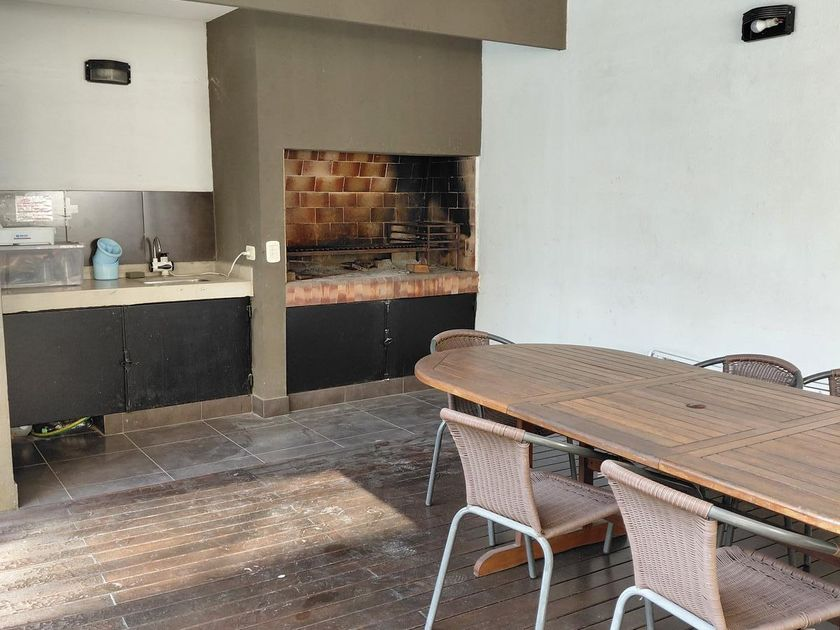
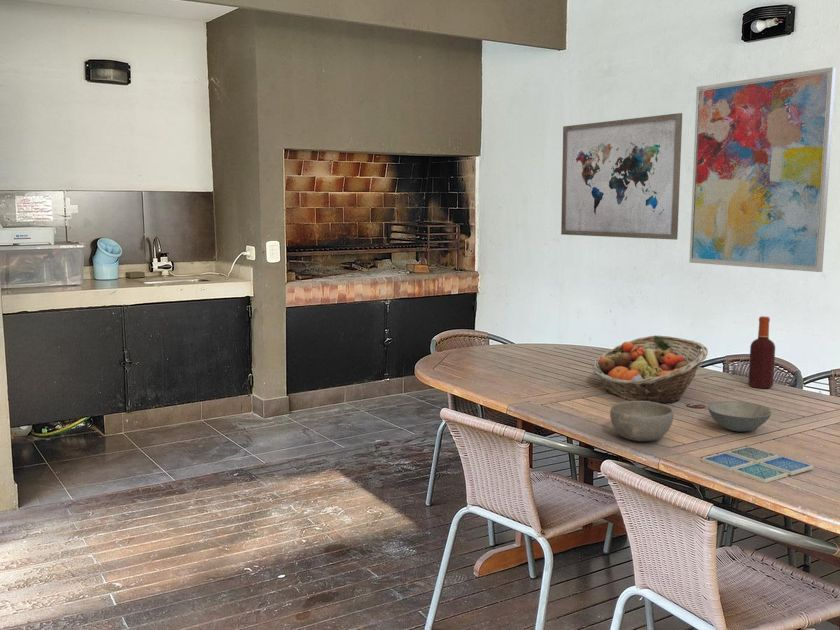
+ soup bowl [707,400,772,433]
+ bowl [609,400,675,442]
+ bottle [747,315,776,389]
+ drink coaster [701,445,814,484]
+ wall art [688,66,837,273]
+ fruit basket [591,334,709,404]
+ wall art [560,112,683,241]
